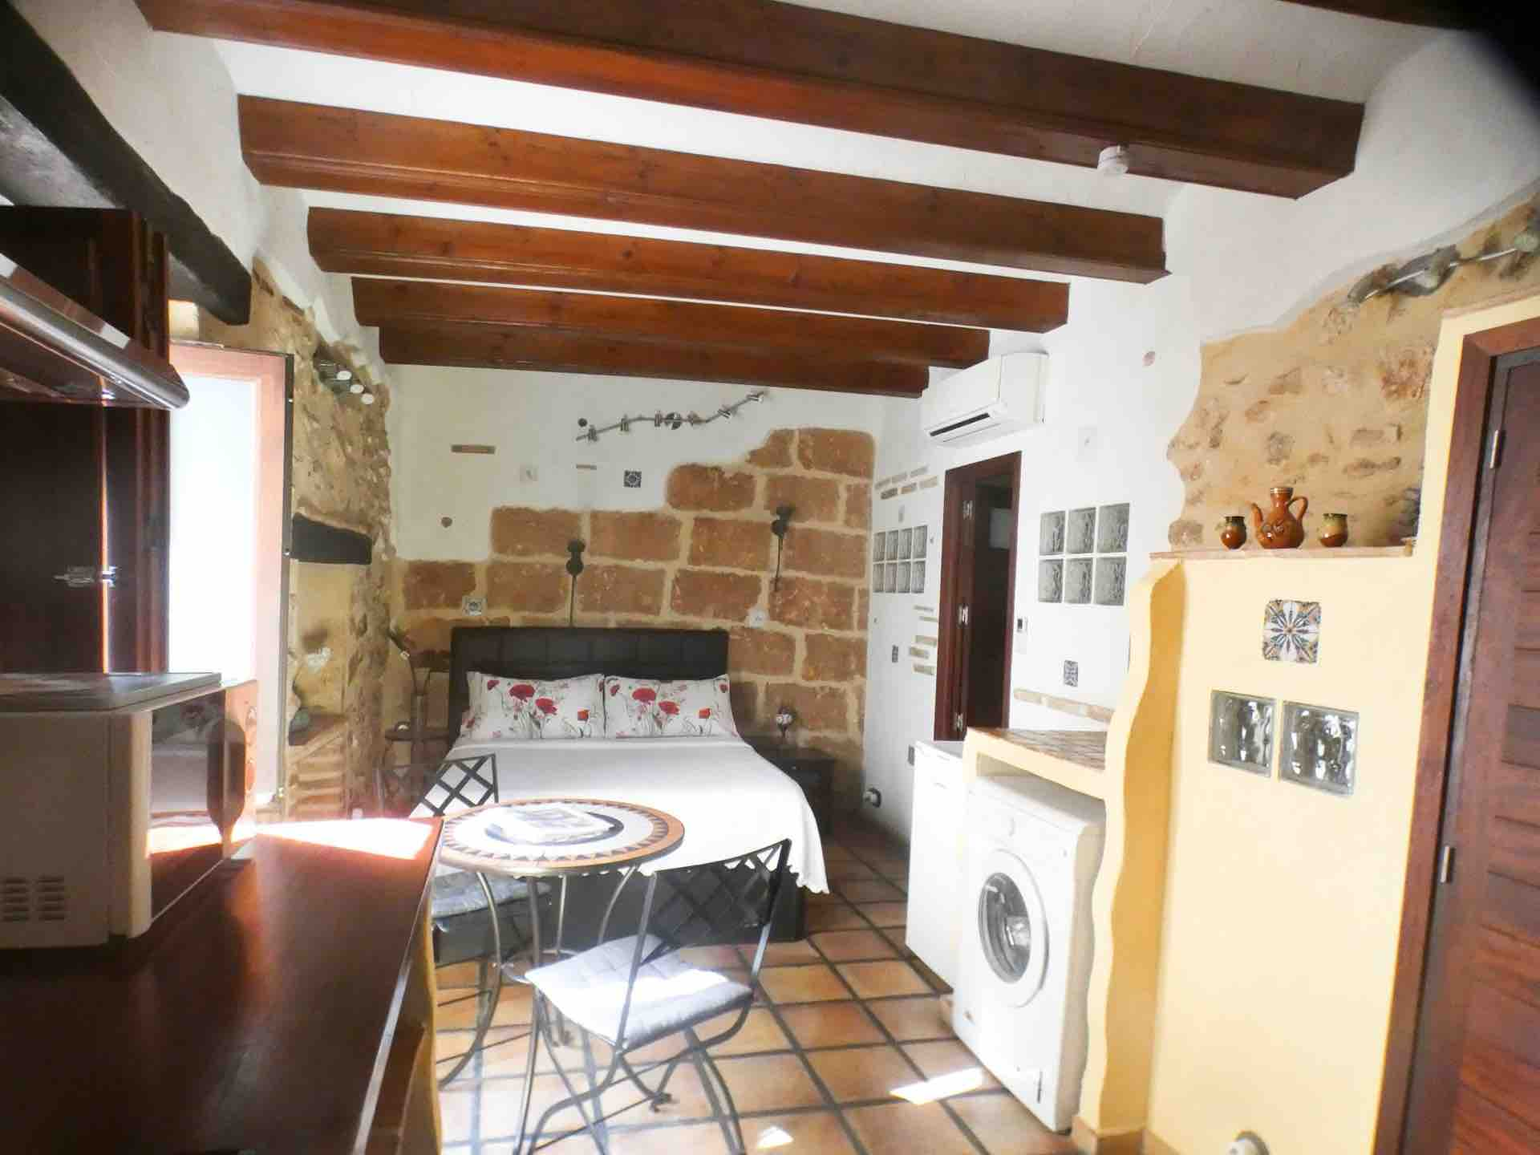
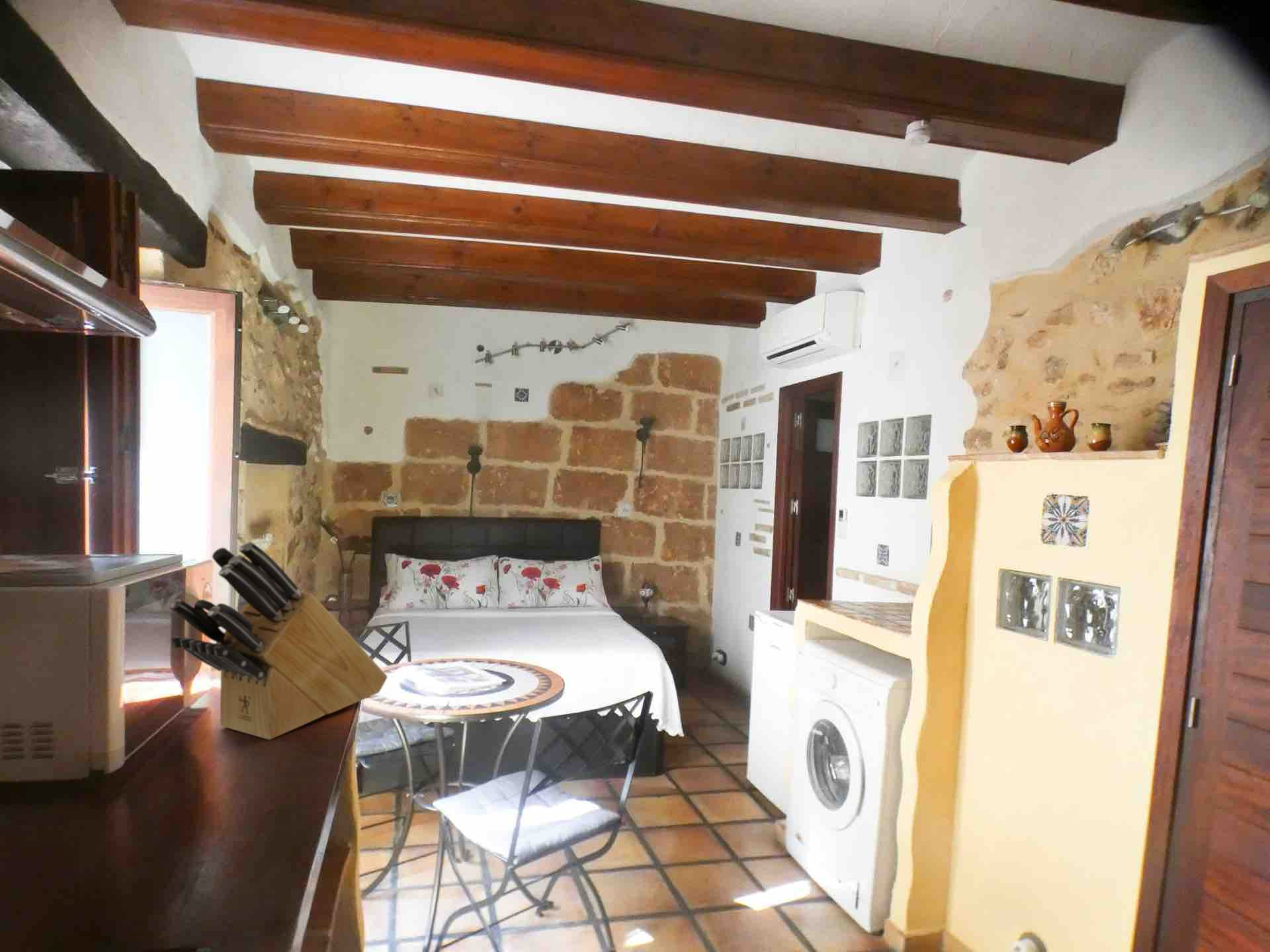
+ knife block [169,541,388,740]
